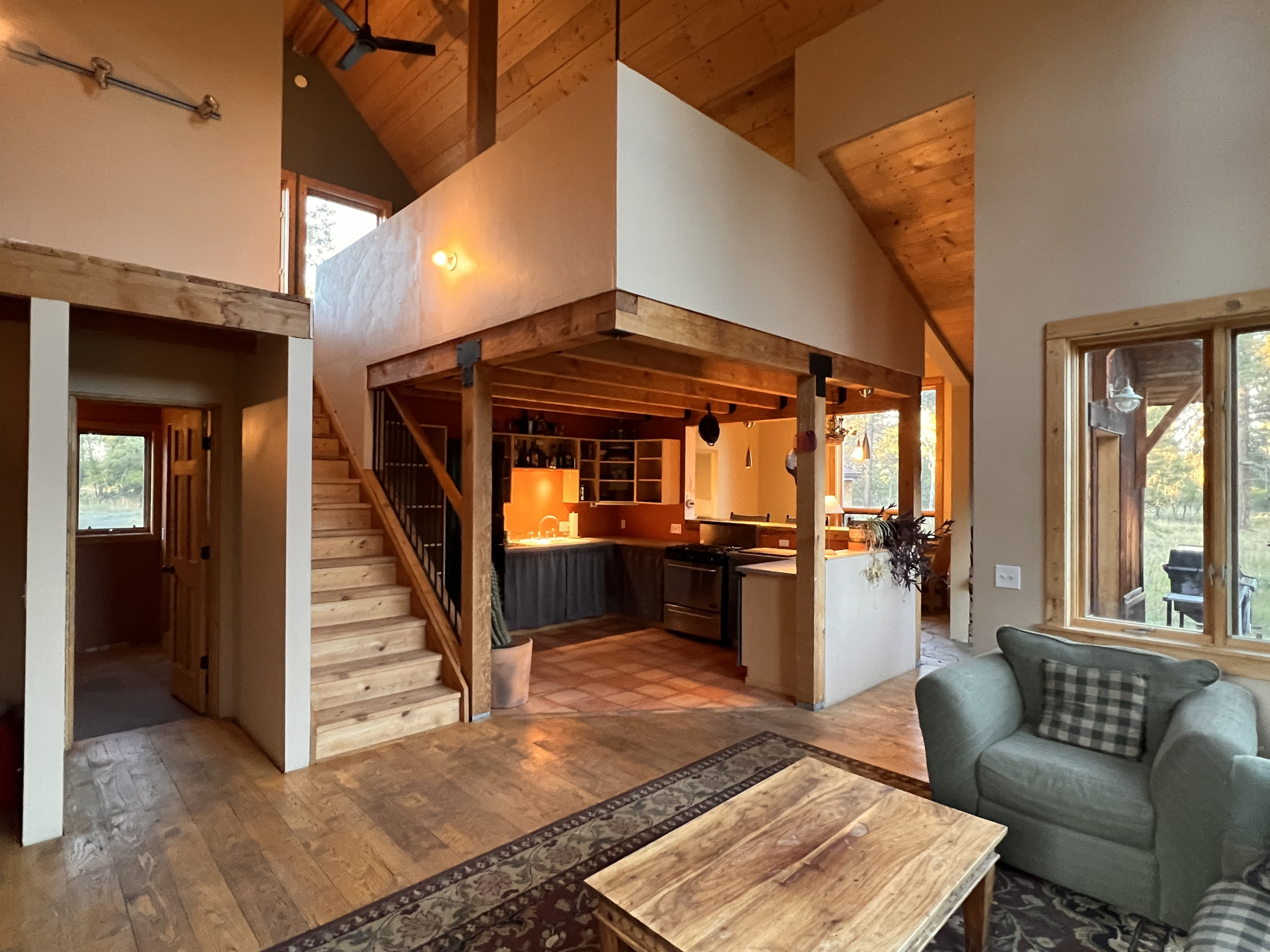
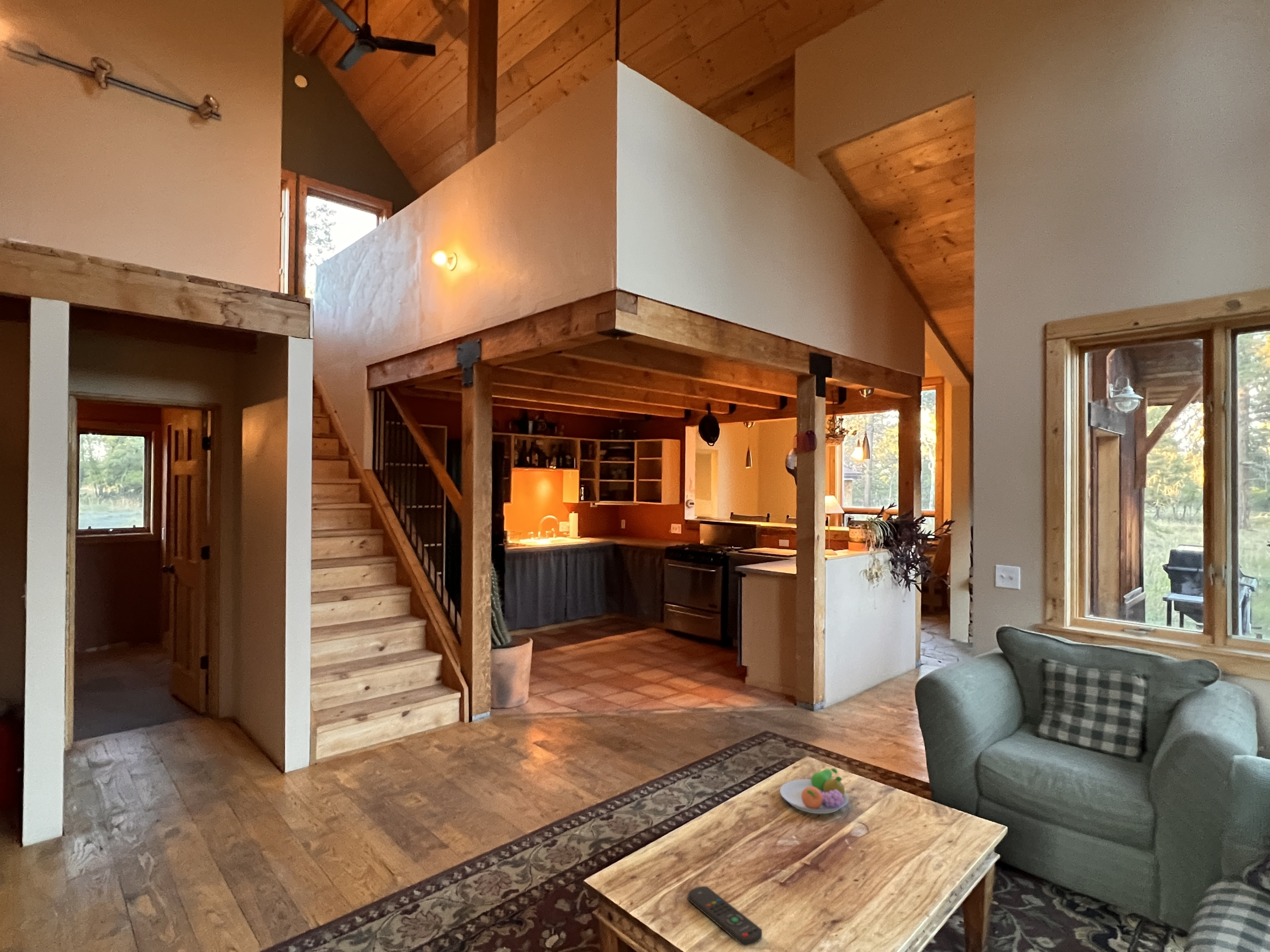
+ fruit bowl [779,768,849,815]
+ remote control [688,886,762,947]
